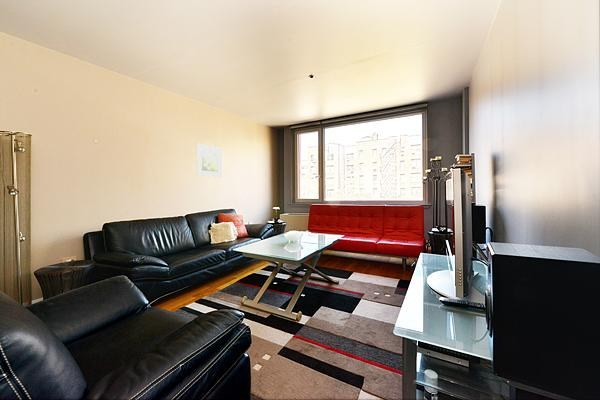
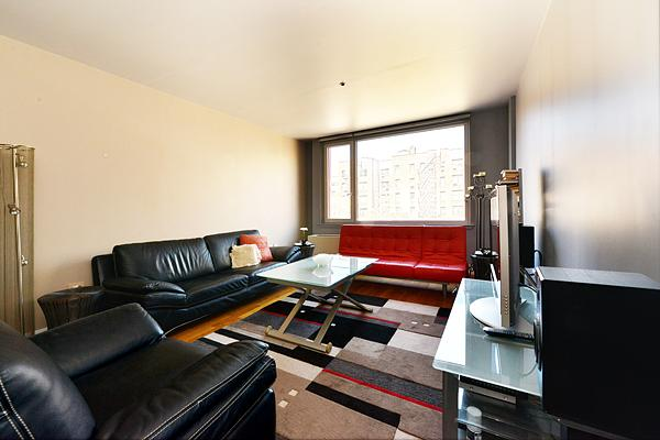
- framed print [195,142,223,178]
